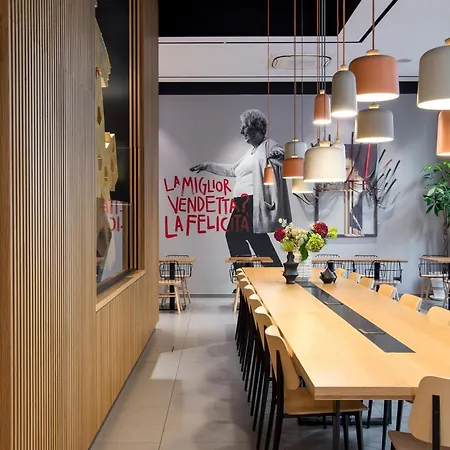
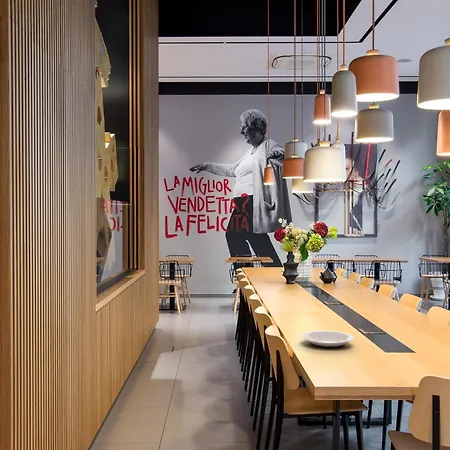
+ plate [301,330,355,349]
